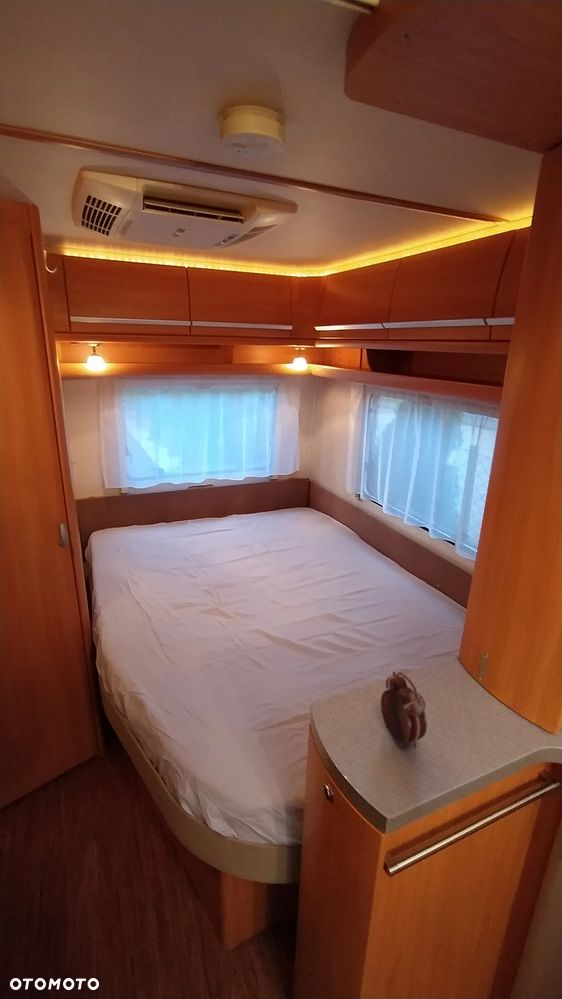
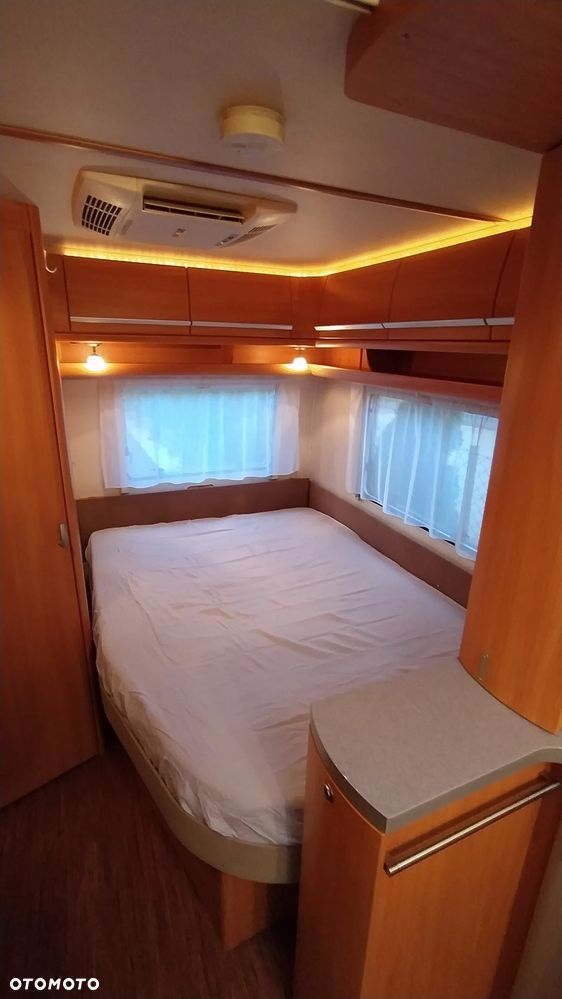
- alarm clock [380,671,428,750]
